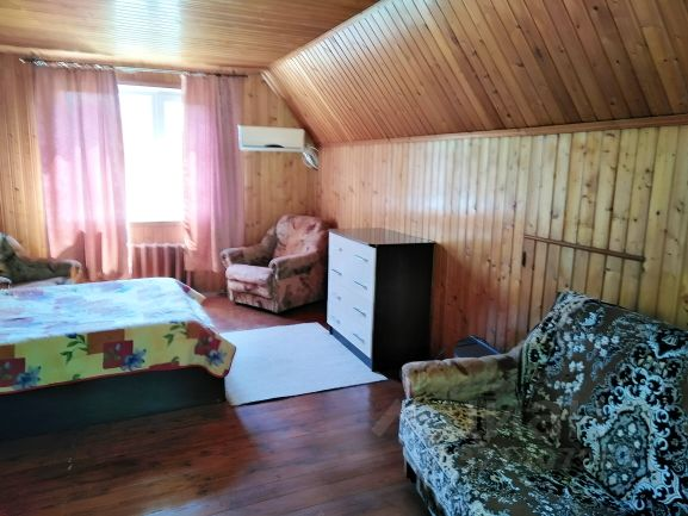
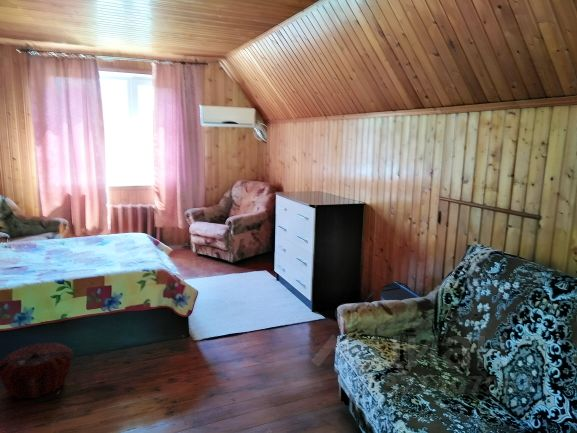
+ woven basket [0,342,74,400]
